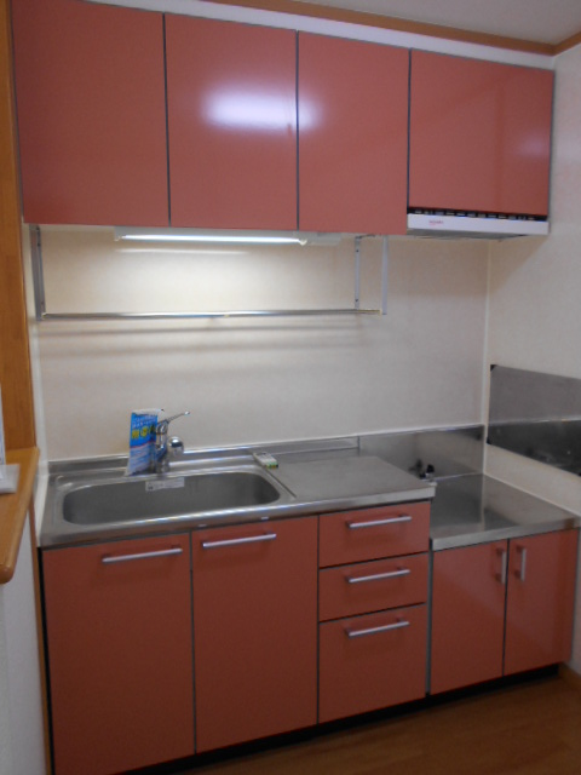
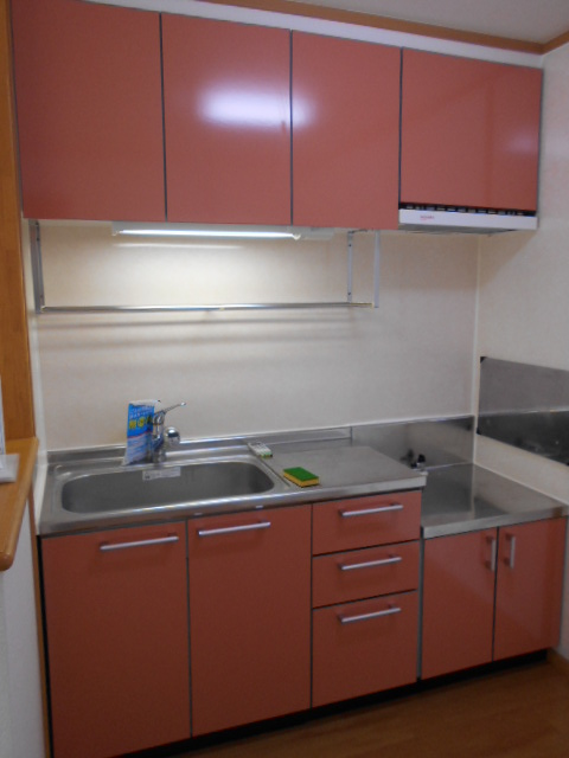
+ dish sponge [282,465,320,488]
